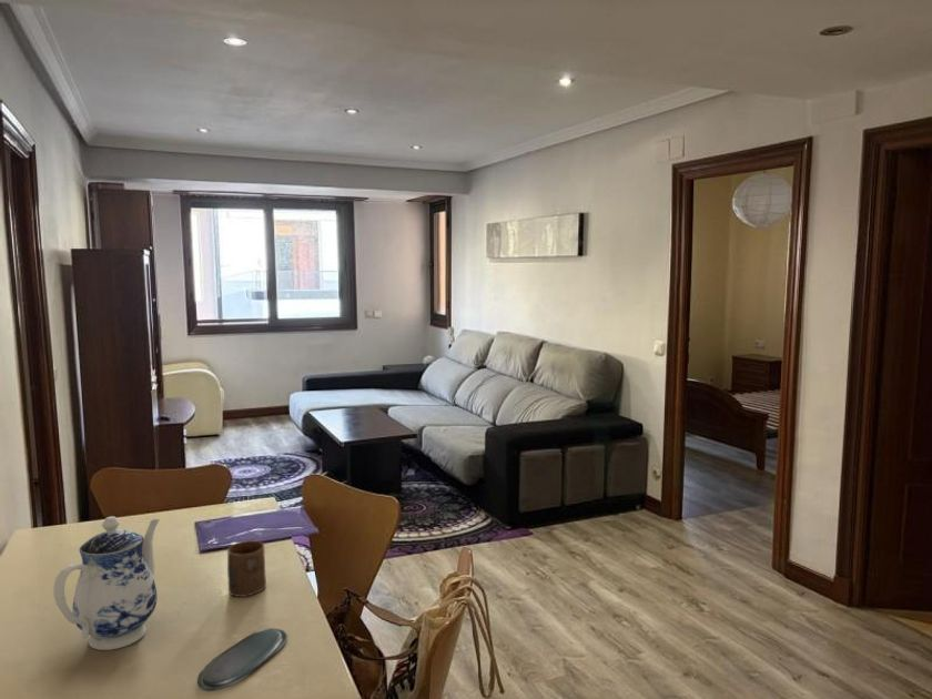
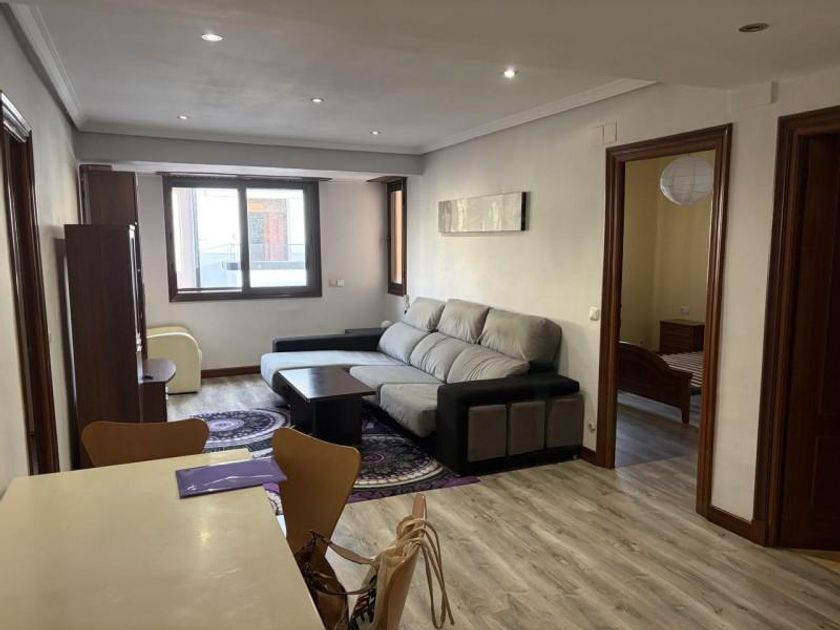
- oval tray [196,627,288,692]
- cup [226,539,267,598]
- teapot [52,515,161,651]
